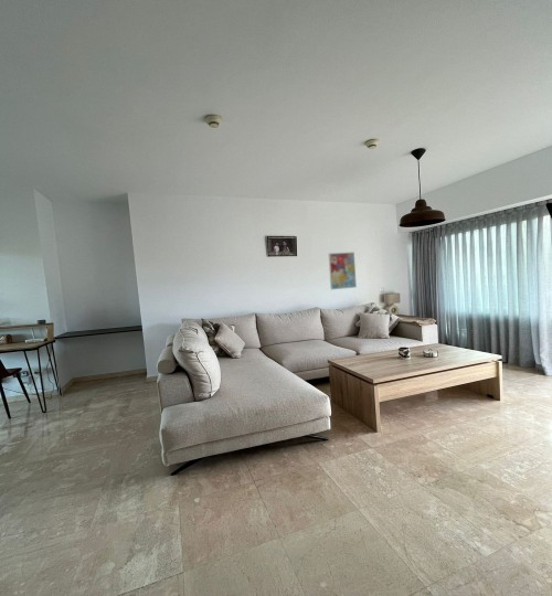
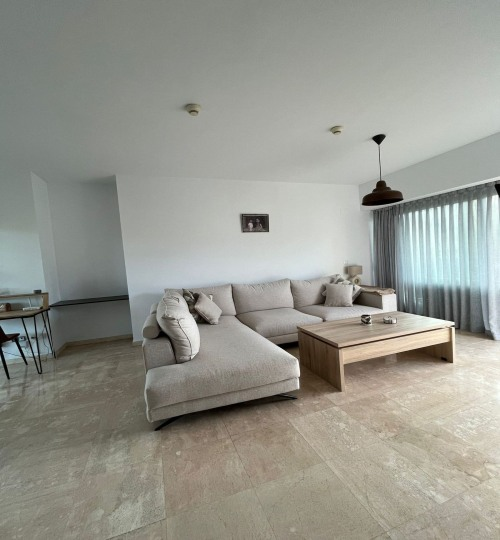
- wall art [328,251,358,290]
